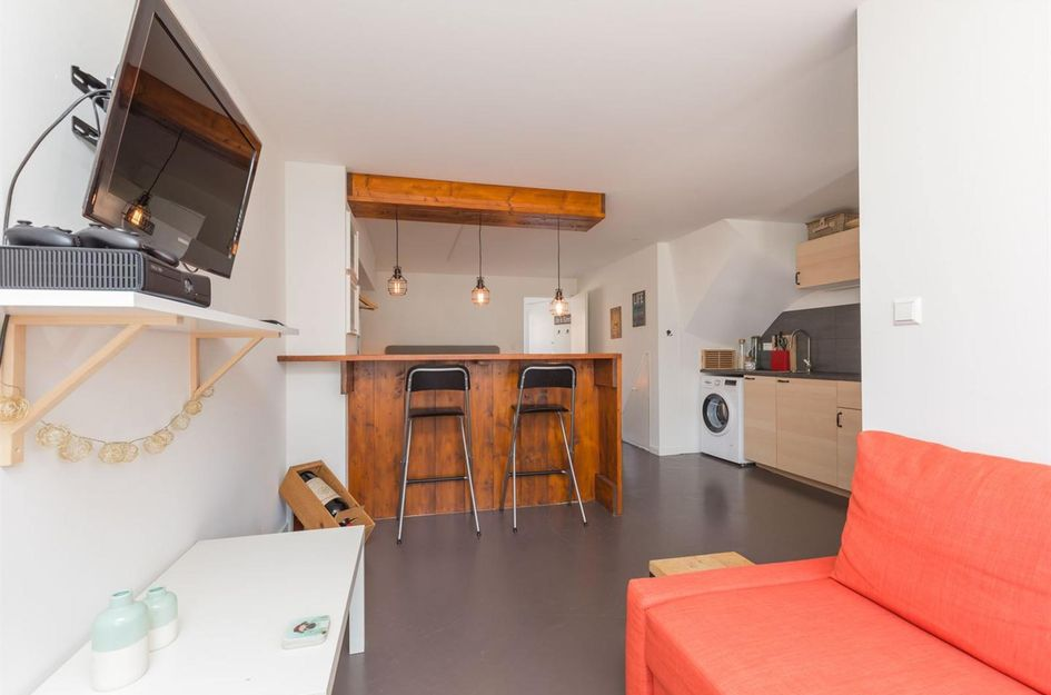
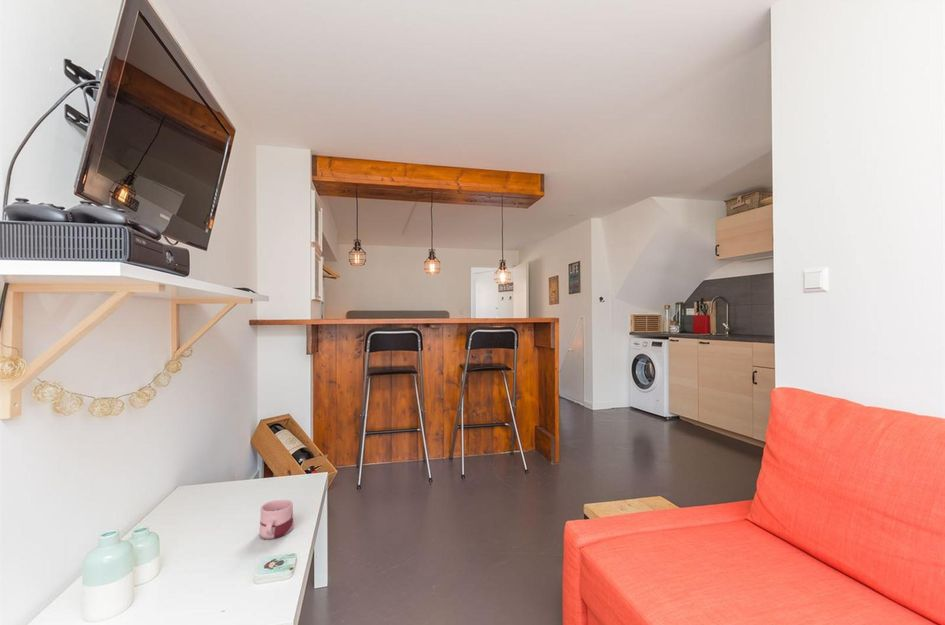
+ mug [259,499,294,541]
